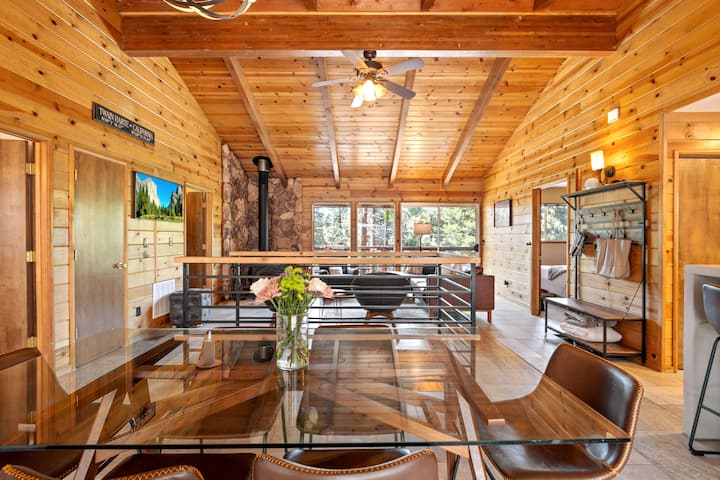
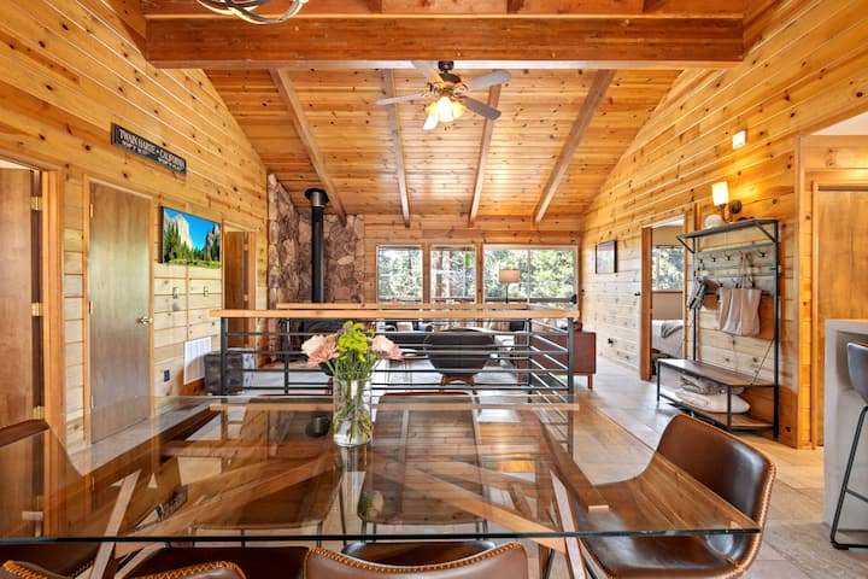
- candle [196,330,223,369]
